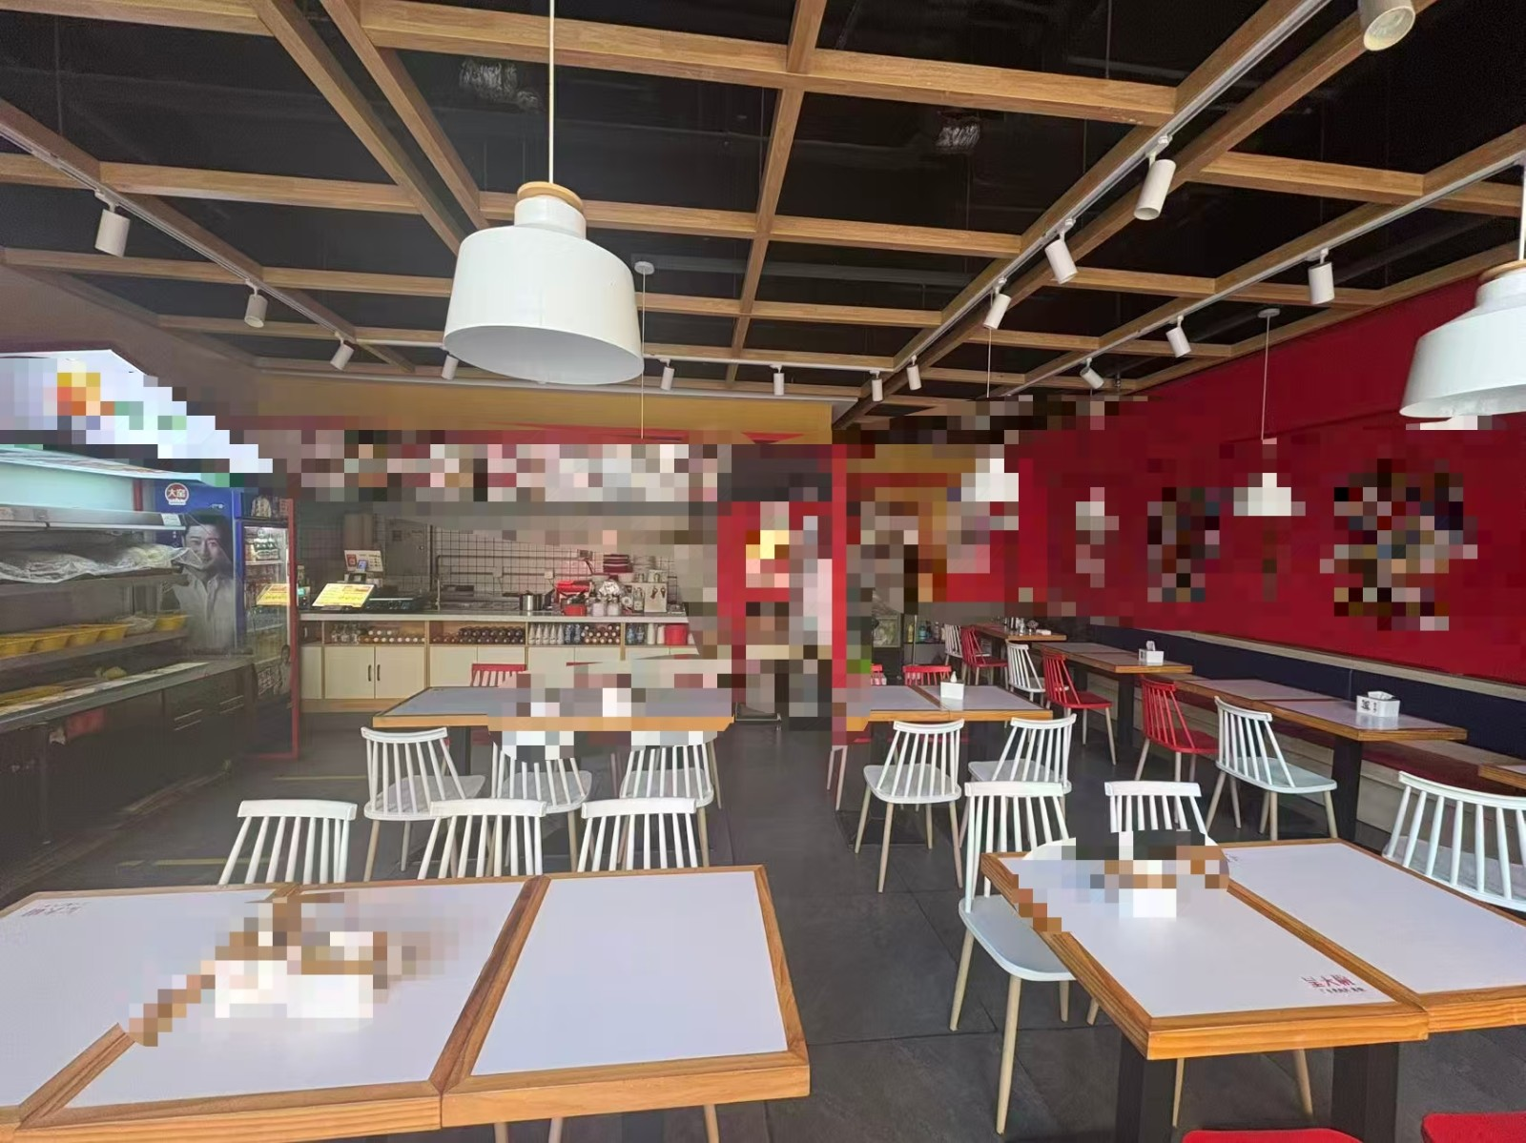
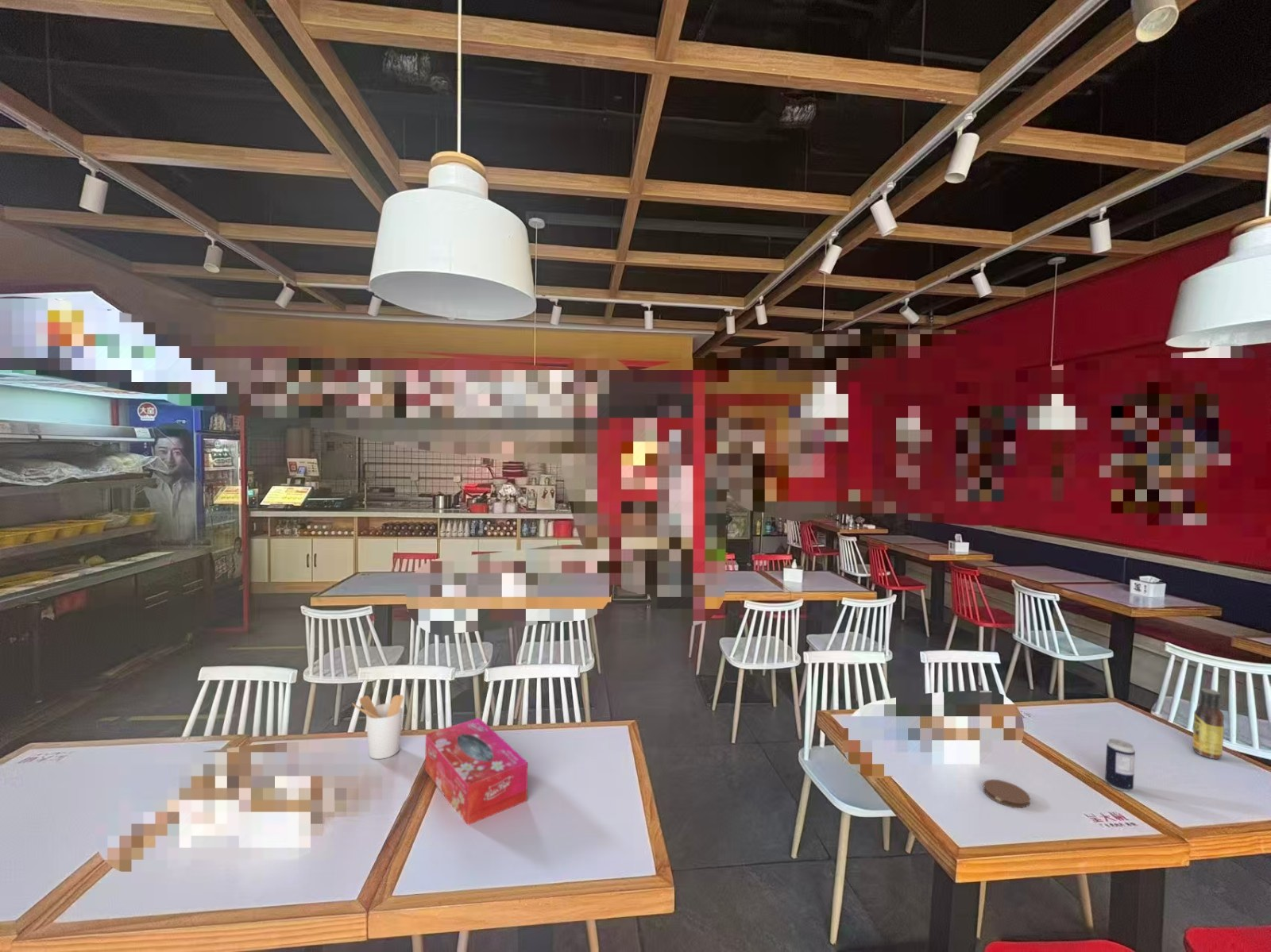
+ utensil holder [352,694,404,760]
+ tissue box [424,717,528,826]
+ beverage can [1104,738,1136,792]
+ coaster [983,779,1031,809]
+ sauce bottle [1192,688,1225,760]
